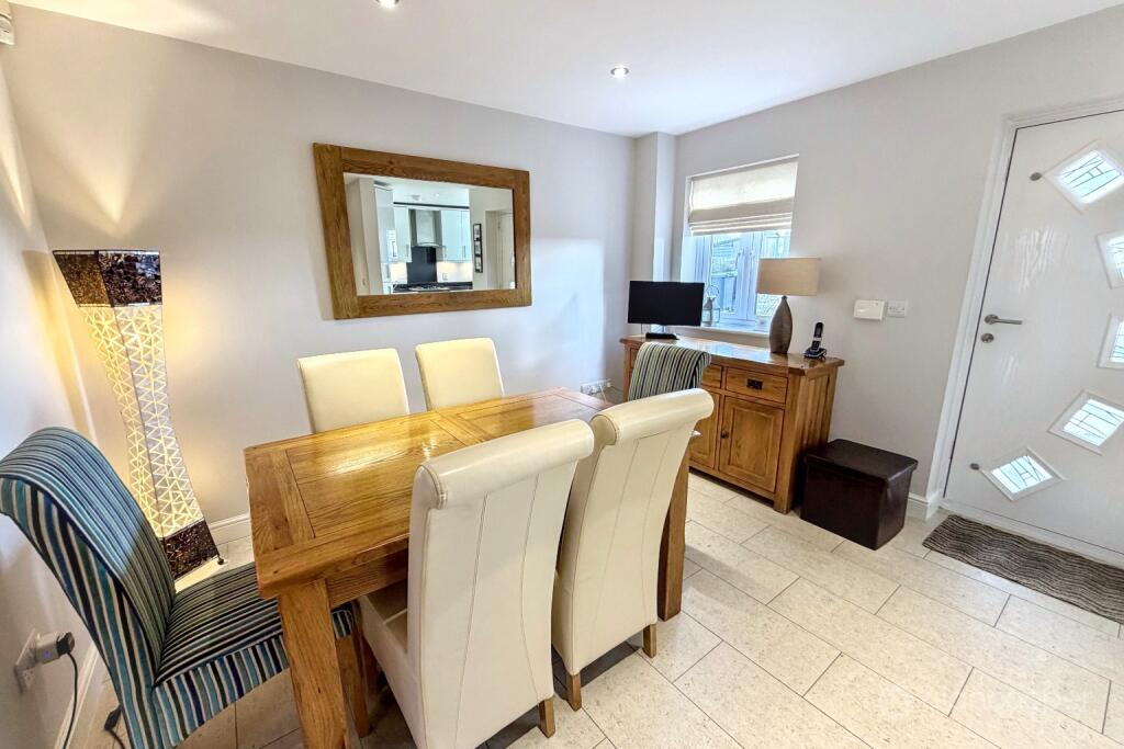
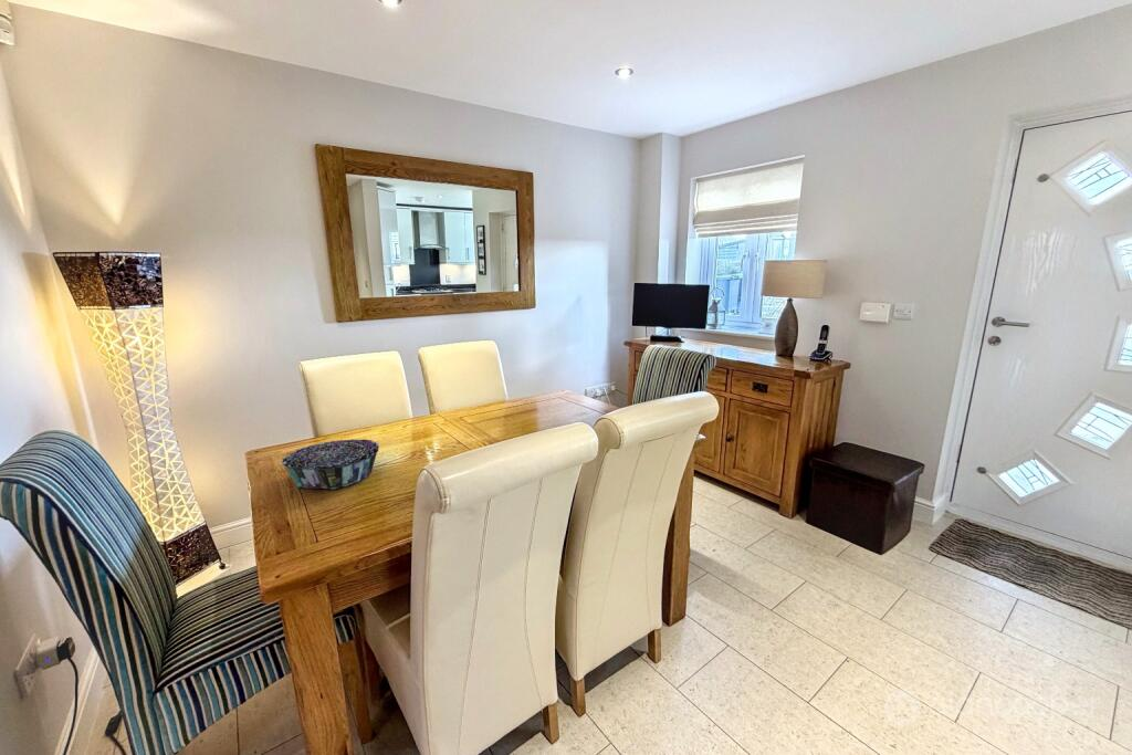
+ decorative bowl [280,439,380,490]
